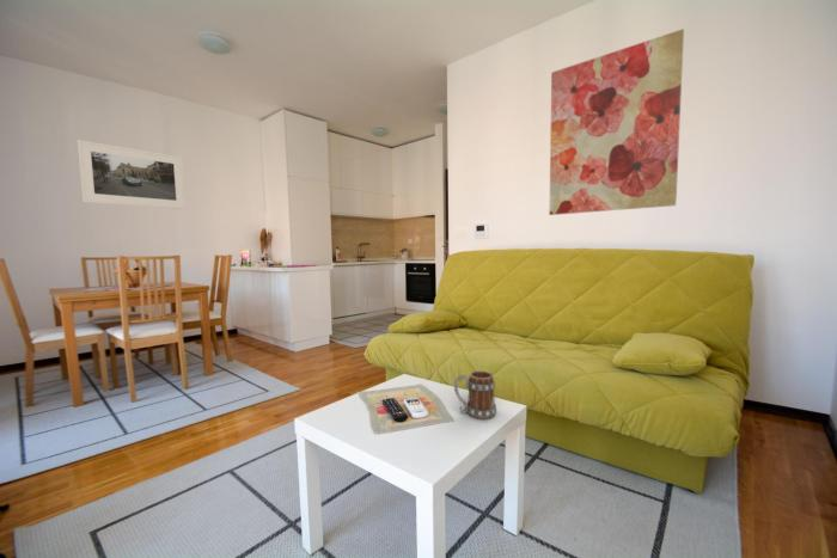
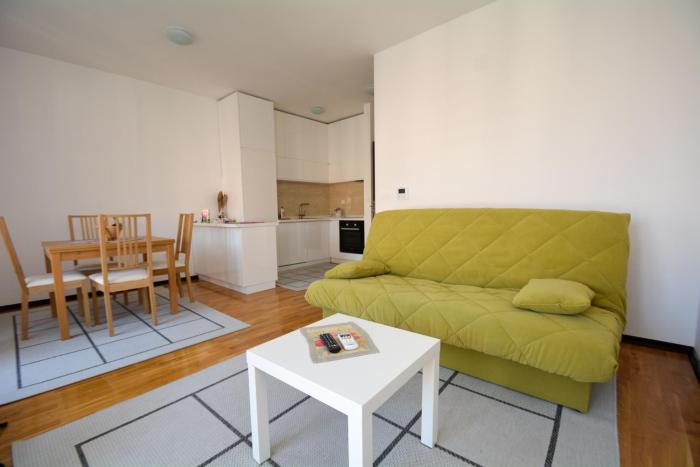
- mug [453,369,497,421]
- wall art [548,27,685,216]
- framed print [75,139,188,210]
